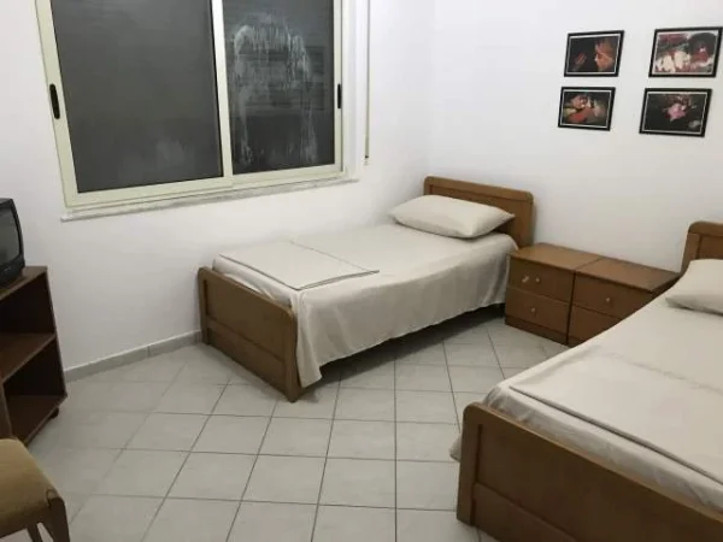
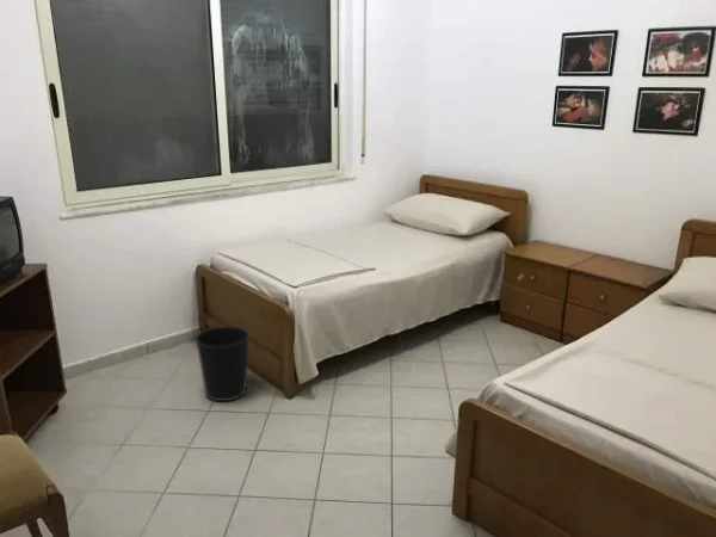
+ wastebasket [193,325,251,402]
